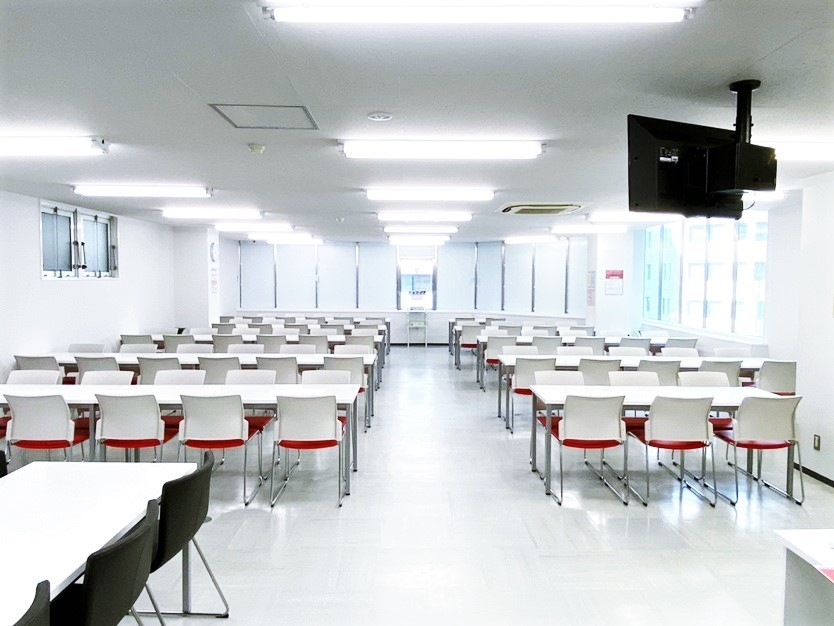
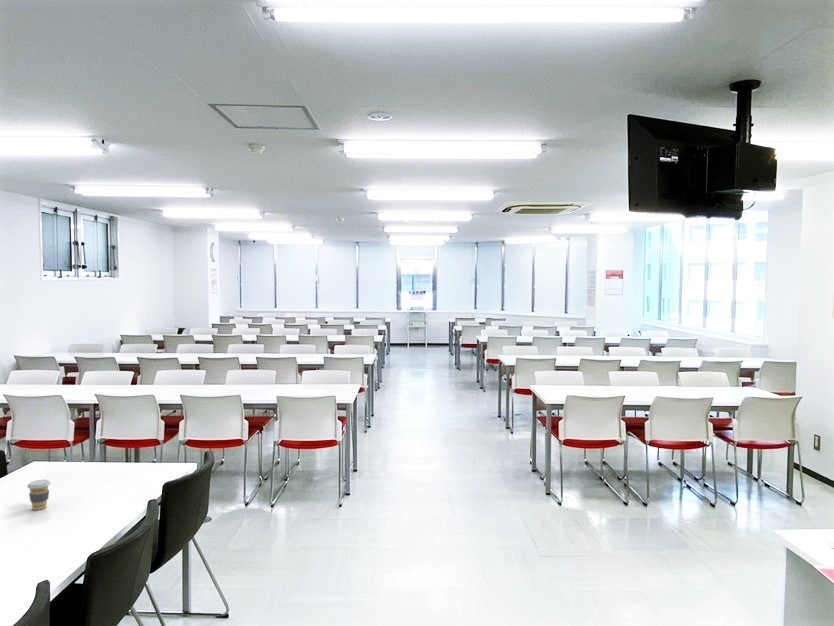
+ coffee cup [26,479,51,511]
